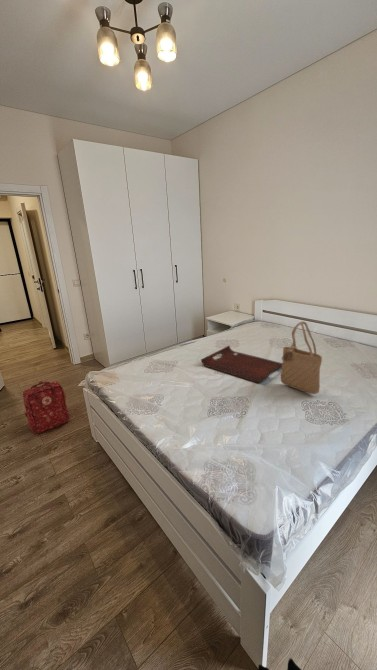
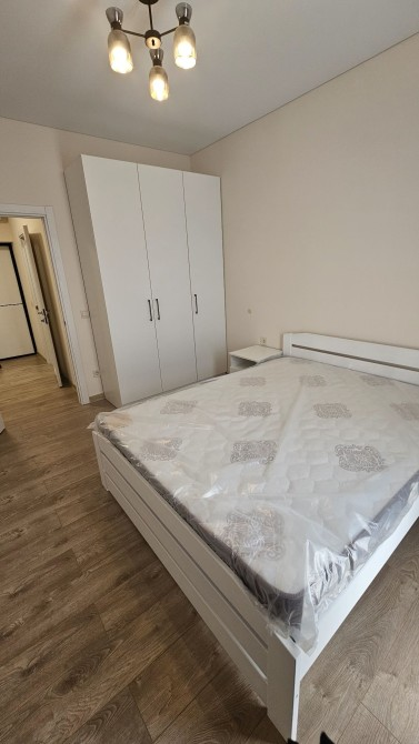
- backpack [22,380,70,434]
- serving tray [200,345,282,384]
- tote bag [280,321,323,395]
